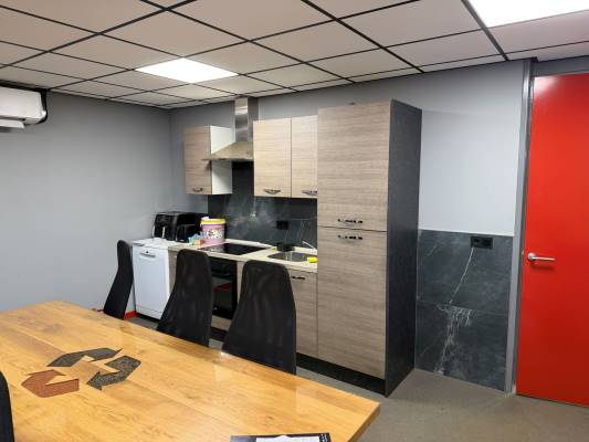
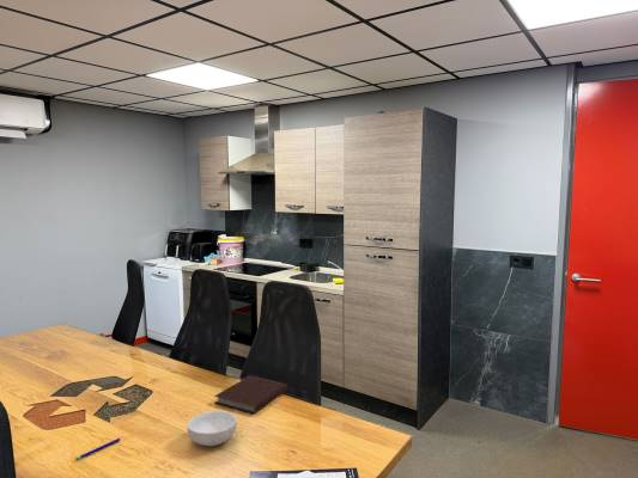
+ notebook [213,374,288,415]
+ pen [74,437,121,461]
+ cereal bowl [186,410,238,447]
